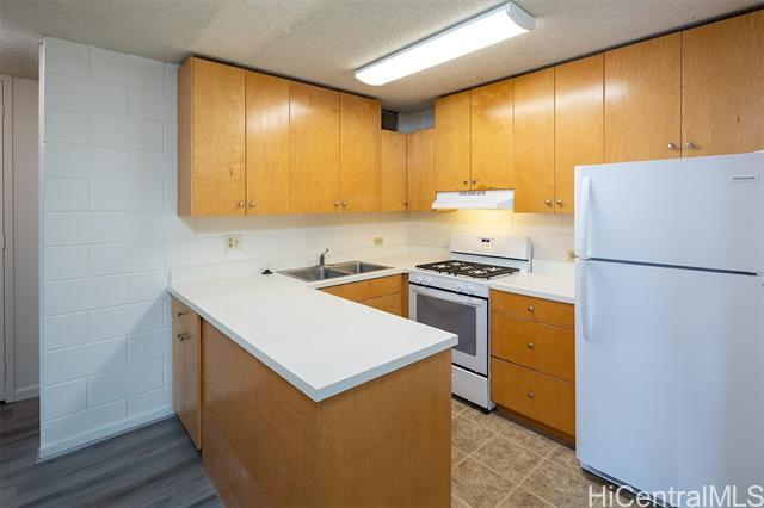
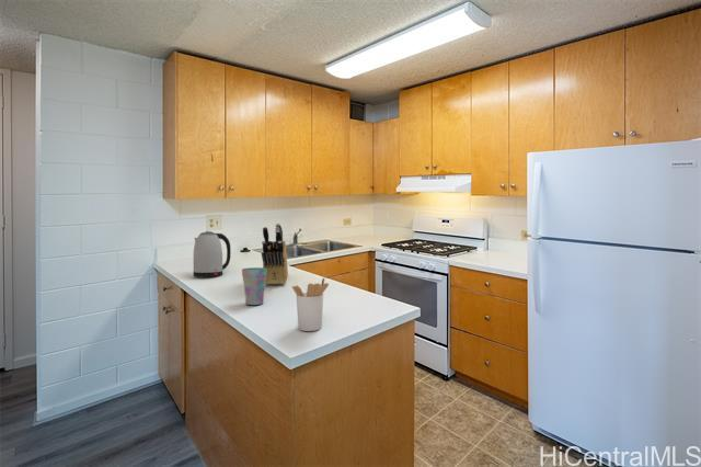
+ kettle [192,230,232,277]
+ cup [241,266,267,306]
+ utensil holder [291,276,330,332]
+ knife block [261,223,289,286]
